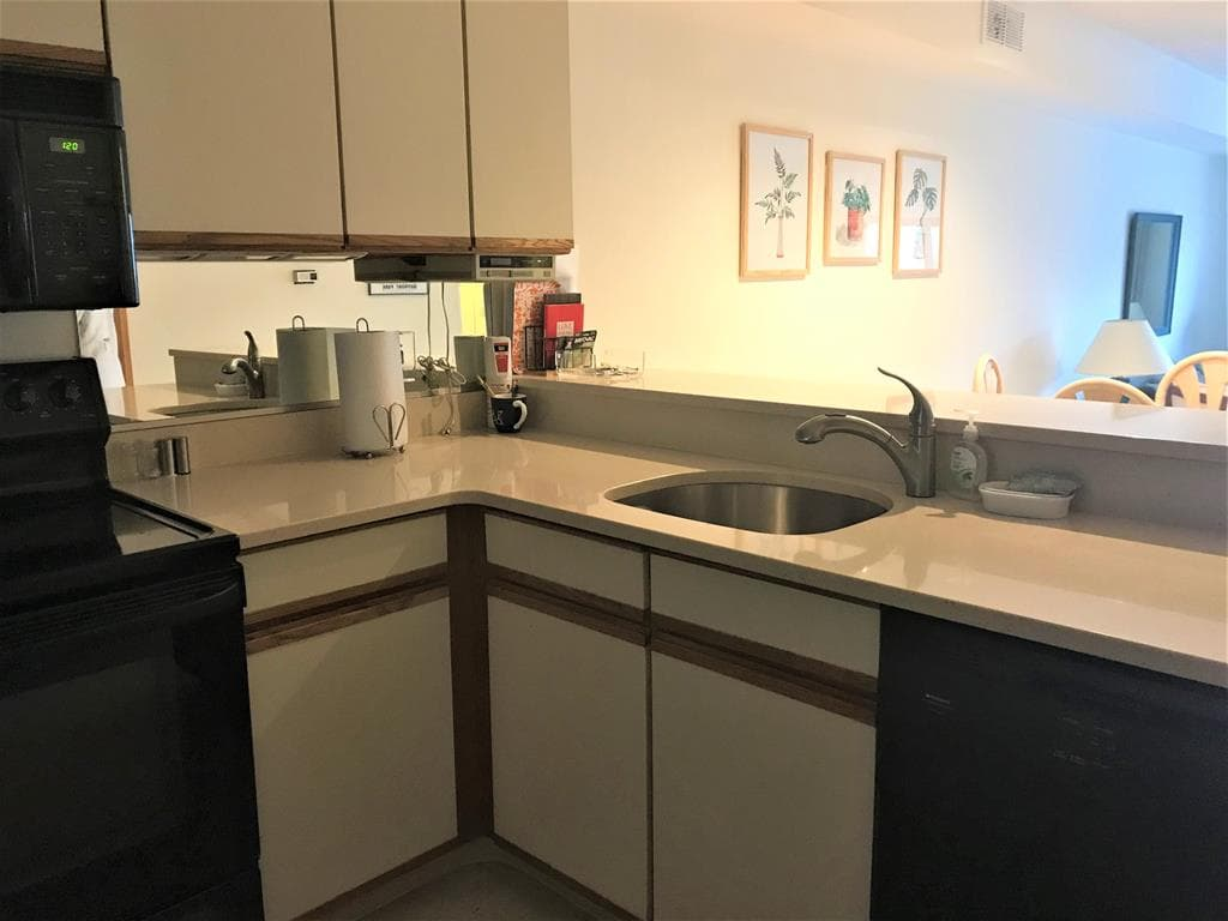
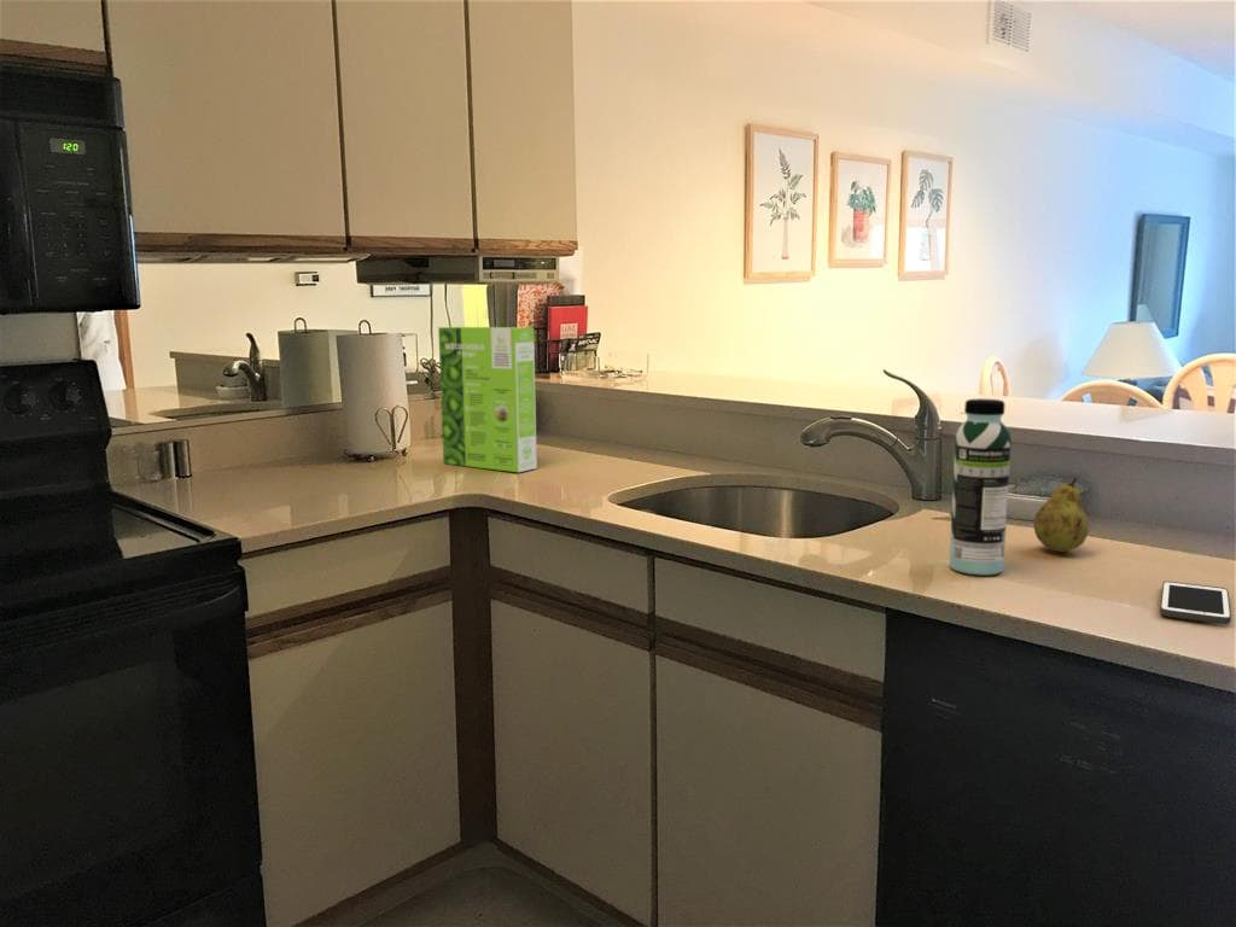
+ water bottle [949,397,1013,576]
+ fruit [1033,476,1090,553]
+ cell phone [1159,581,1232,625]
+ cake mix box [437,326,538,473]
